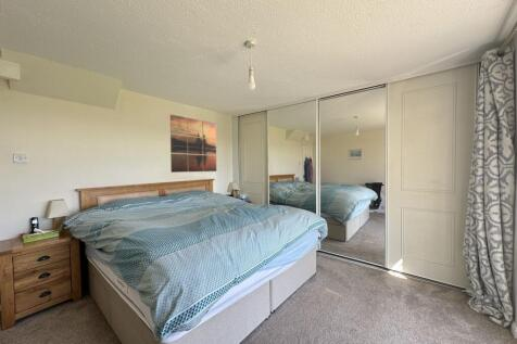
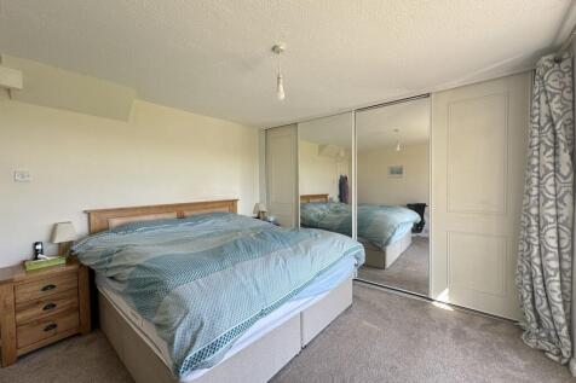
- wall art [169,114,217,174]
